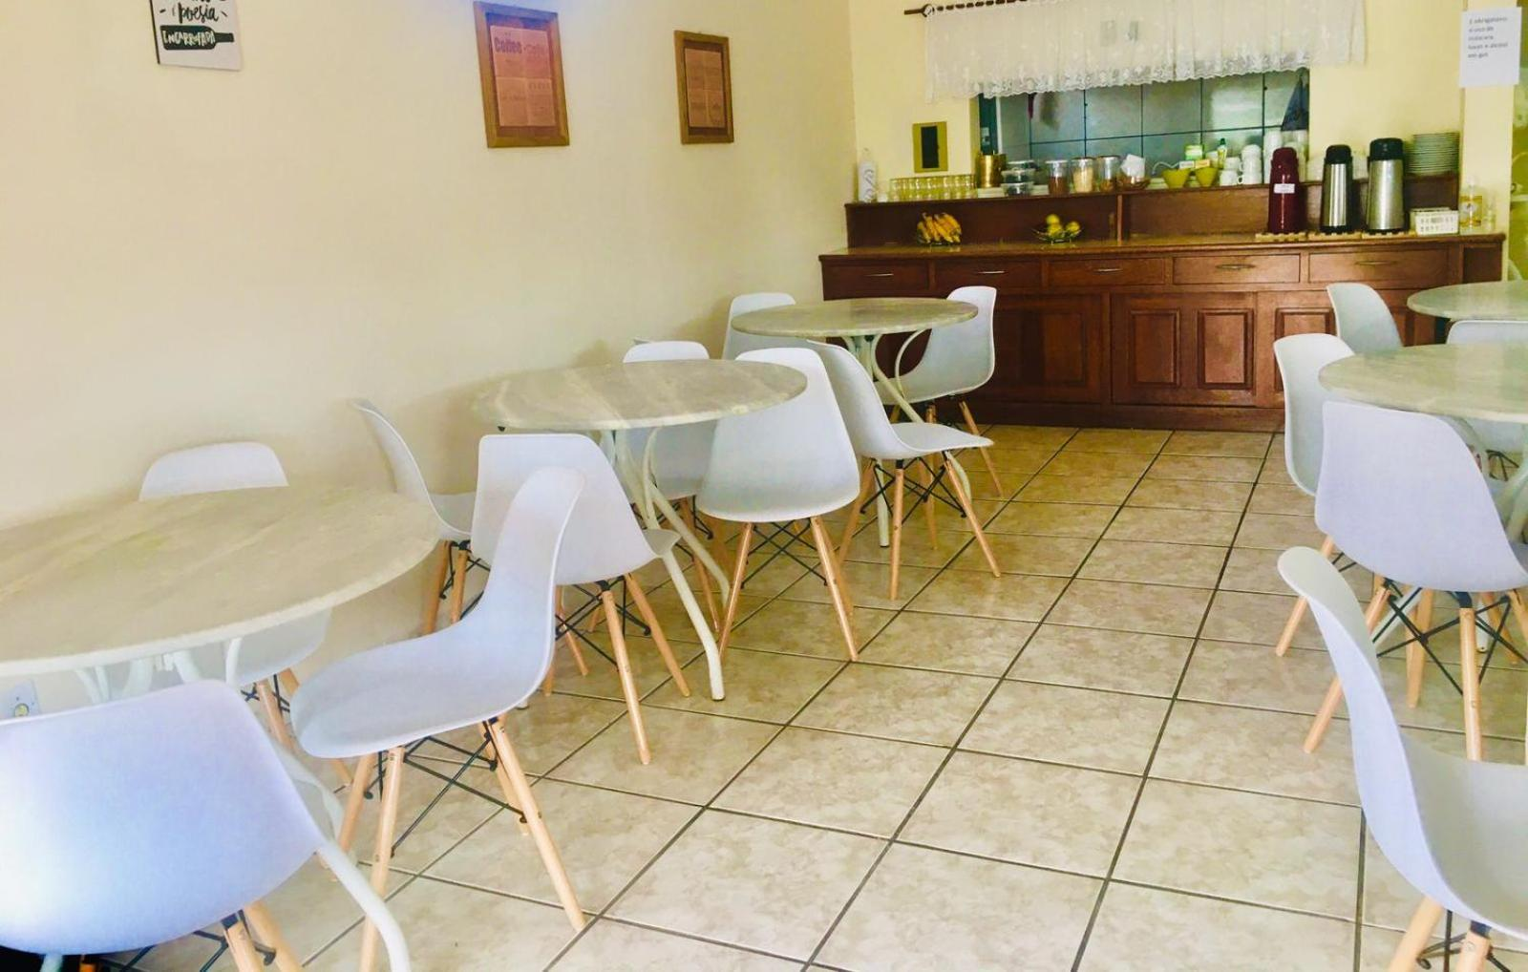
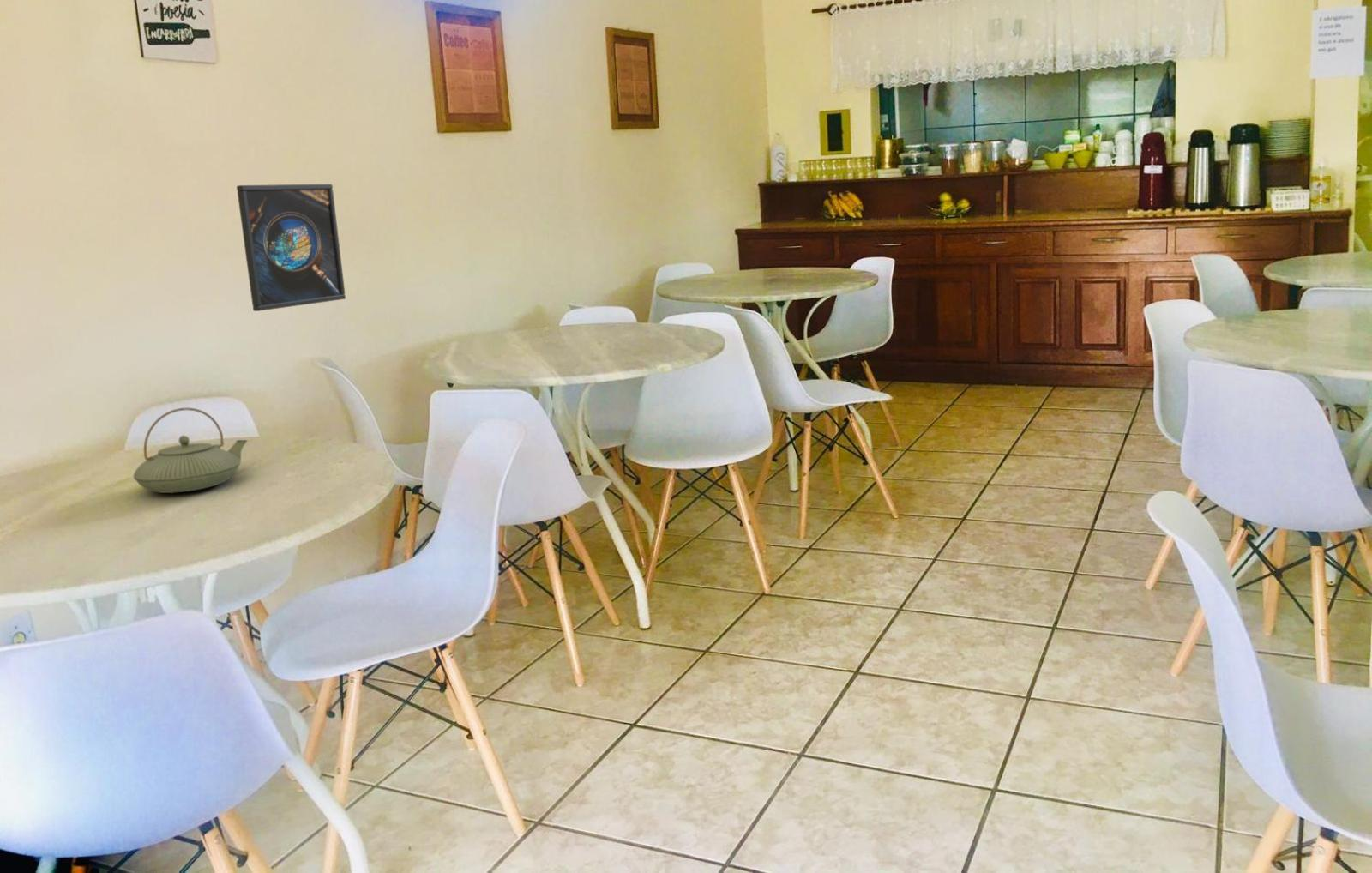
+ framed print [236,184,346,312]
+ teapot [132,407,248,494]
